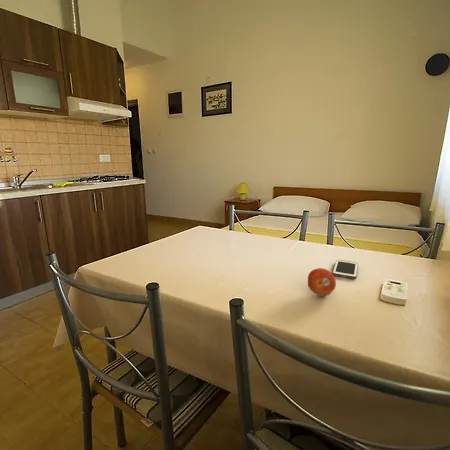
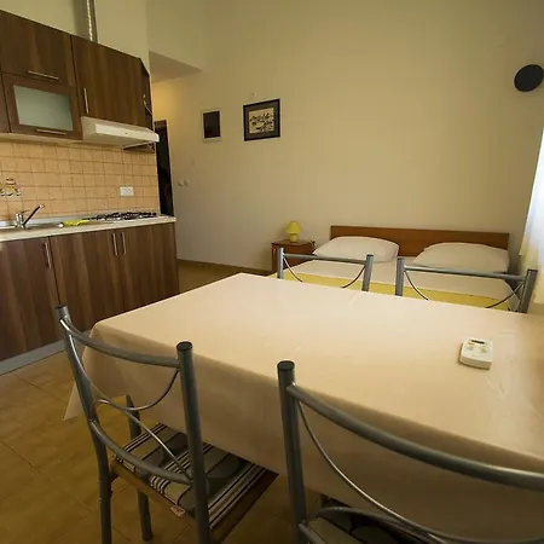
- fruit [307,267,337,297]
- cell phone [332,259,359,280]
